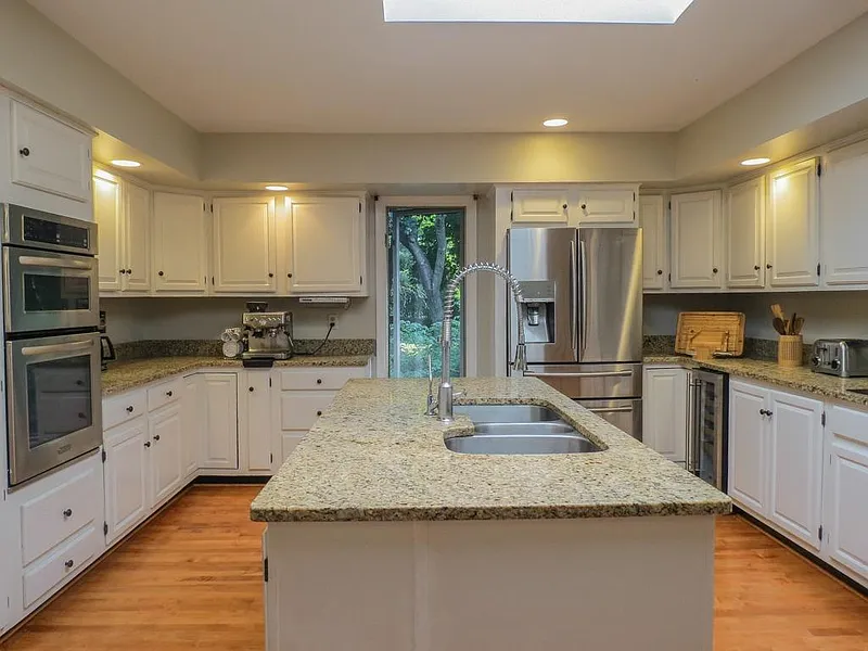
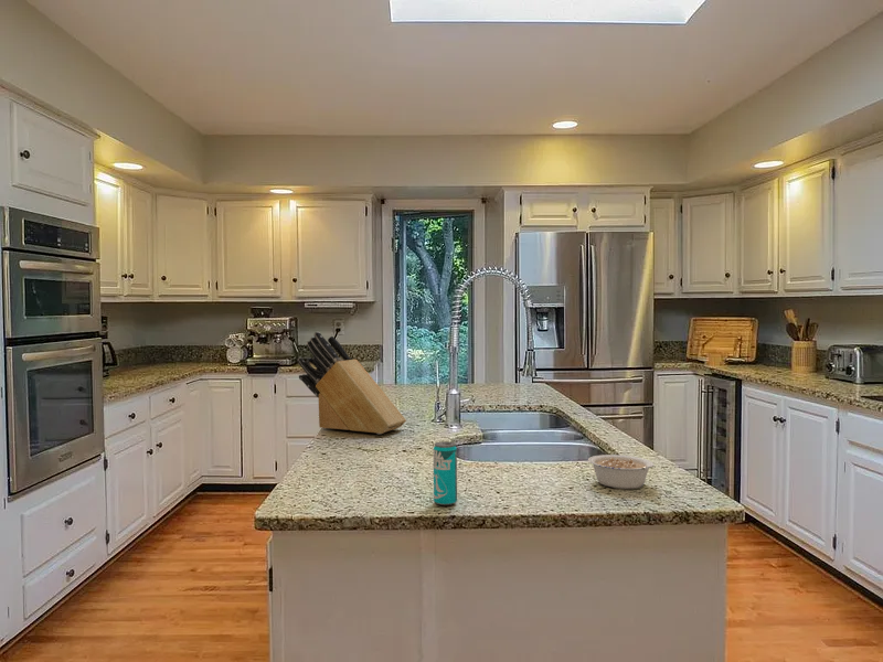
+ legume [587,453,655,490]
+ beverage can [433,440,458,506]
+ knife block [296,331,407,435]
